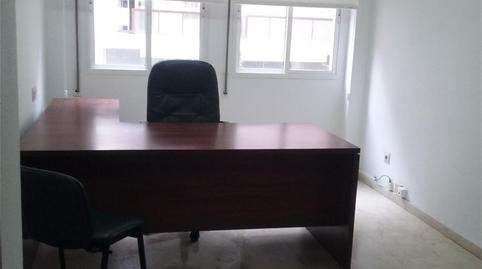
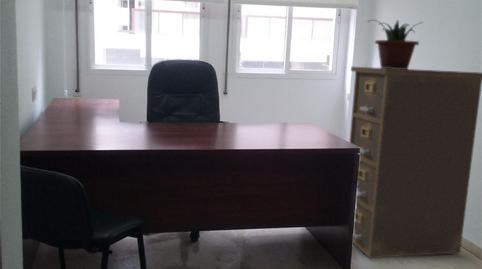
+ potted plant [366,19,425,69]
+ filing cabinet [349,66,482,259]
